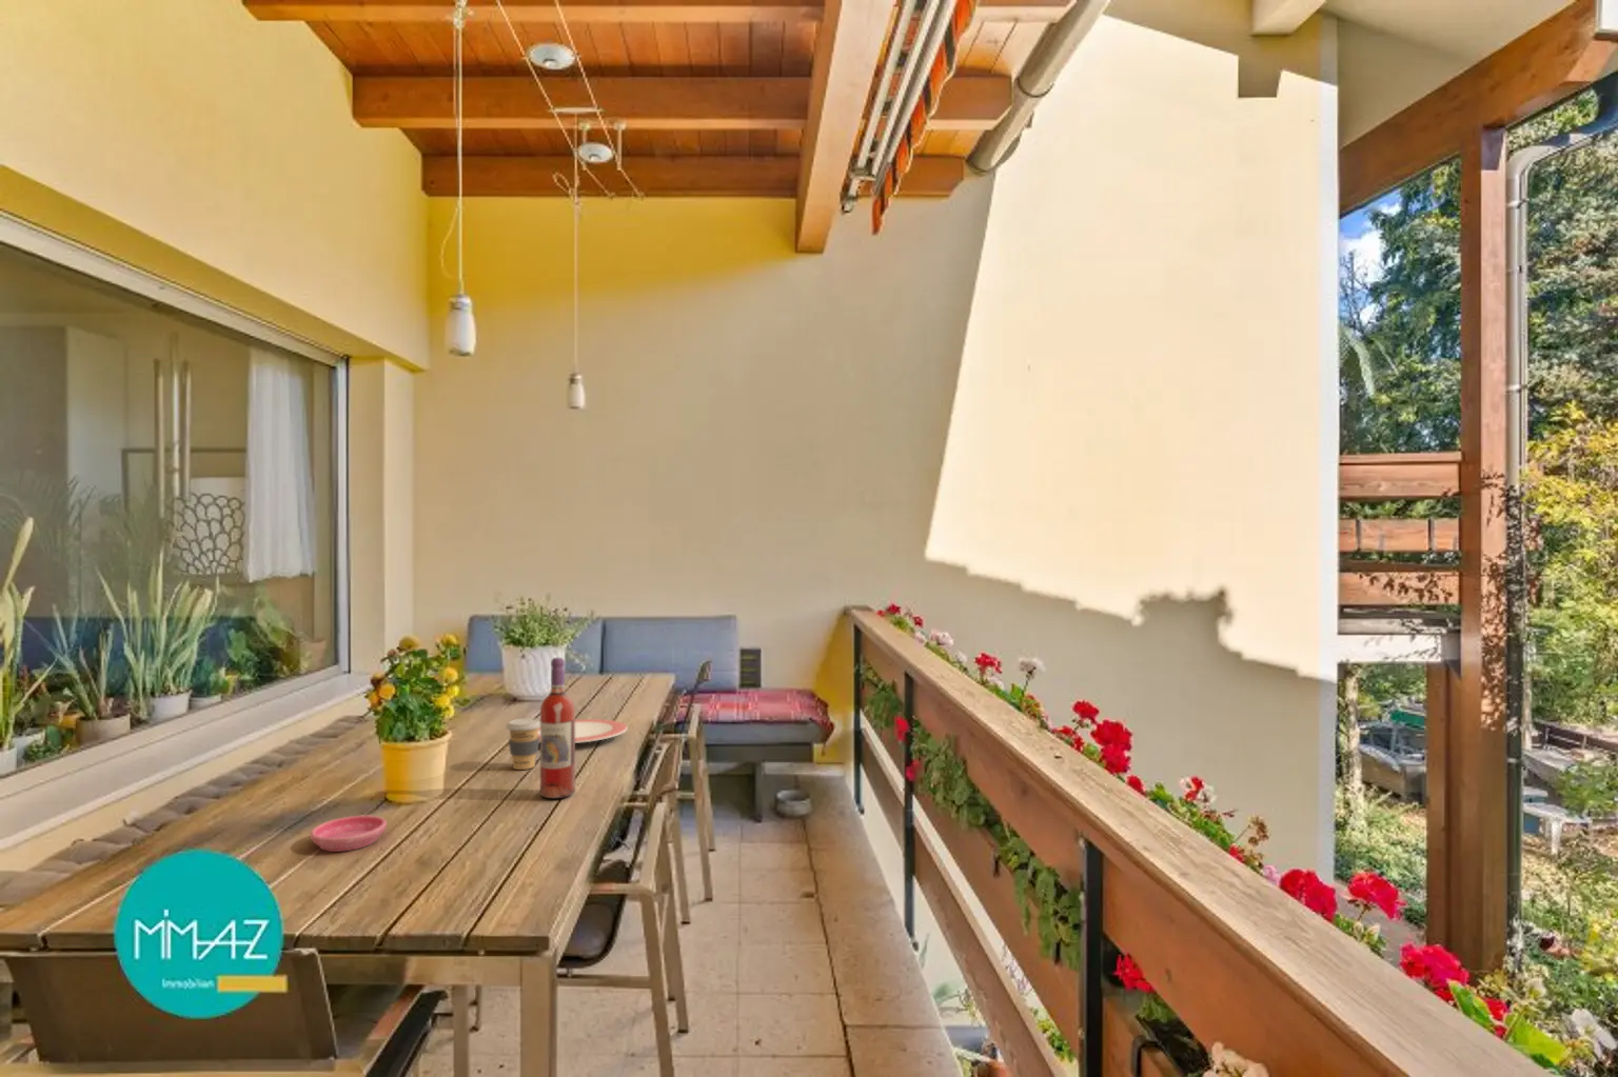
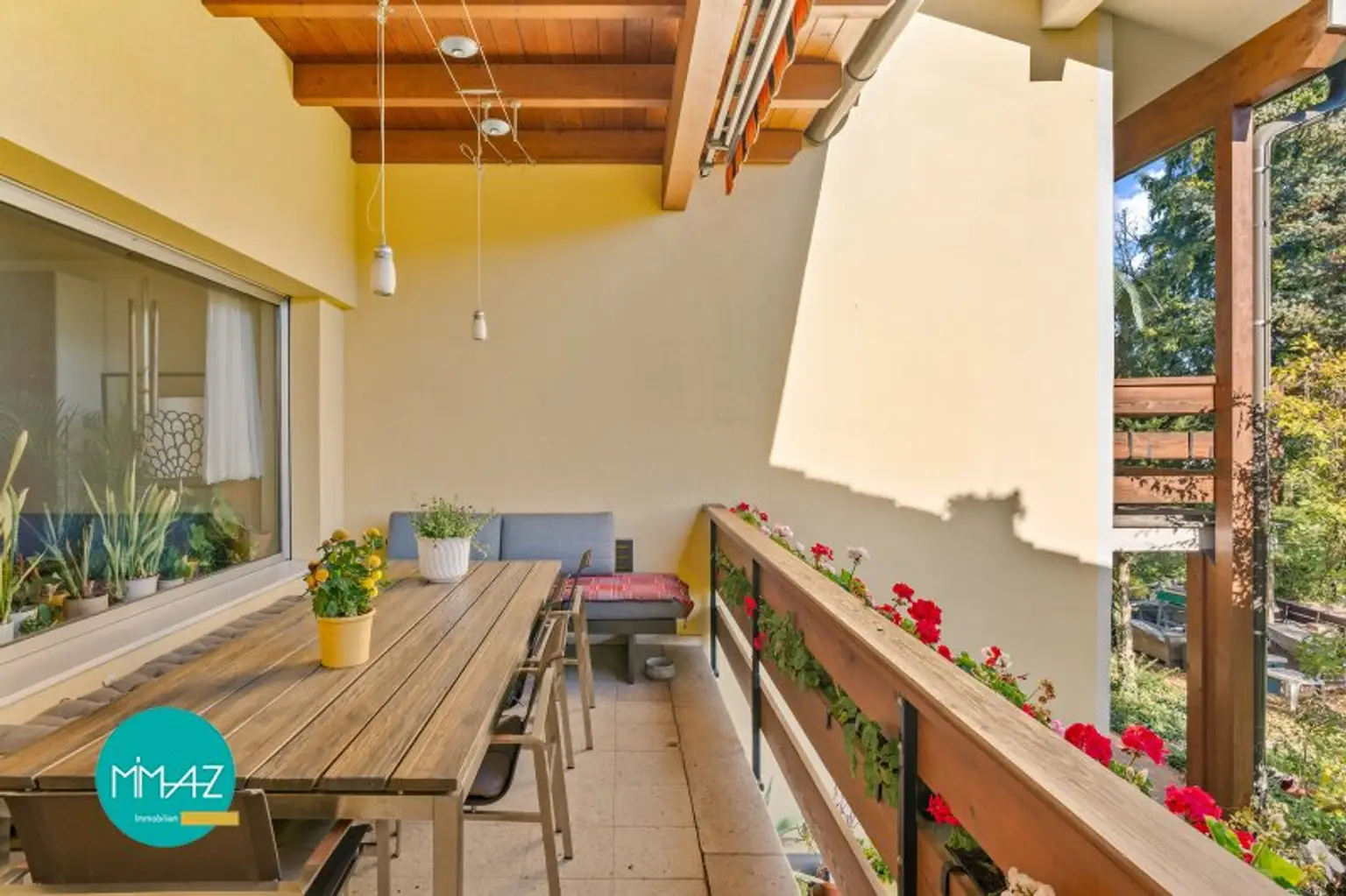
- plate [537,718,627,744]
- coffee cup [505,716,541,770]
- saucer [309,814,387,852]
- wine bottle [540,657,576,801]
